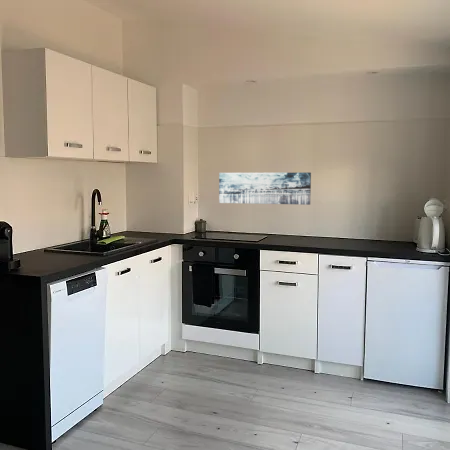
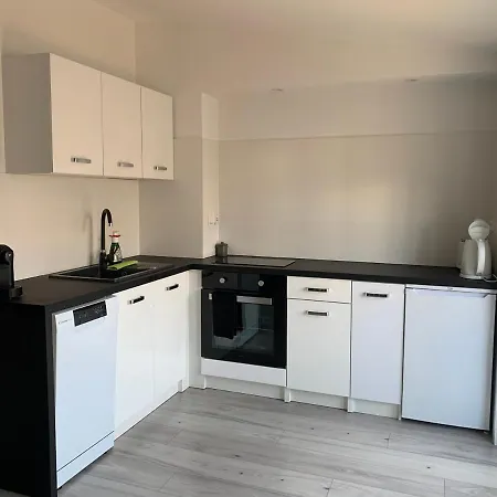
- wall art [218,171,312,206]
